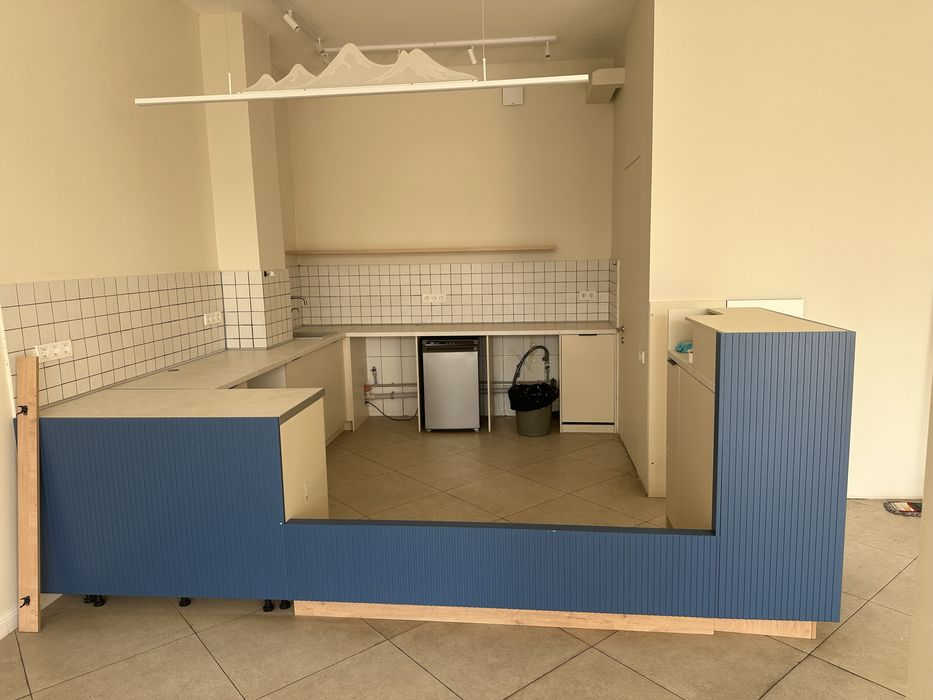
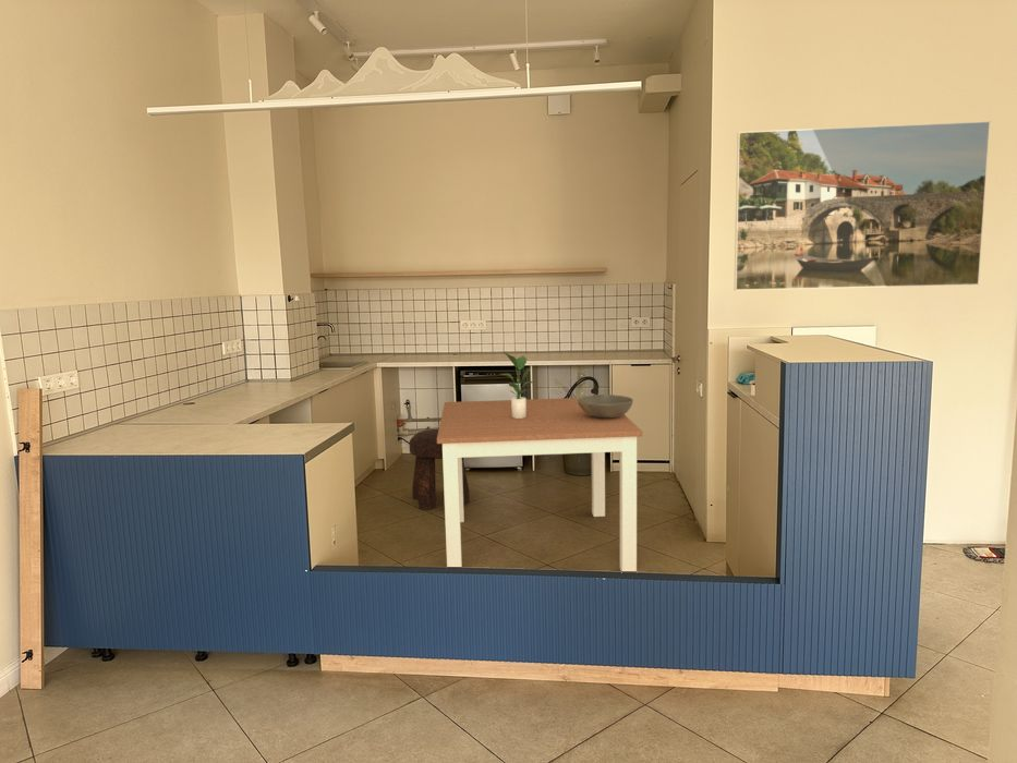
+ stool [408,428,471,511]
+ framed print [734,120,992,291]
+ bowl [578,393,634,417]
+ dining table [437,397,644,572]
+ potted plant [498,351,535,419]
